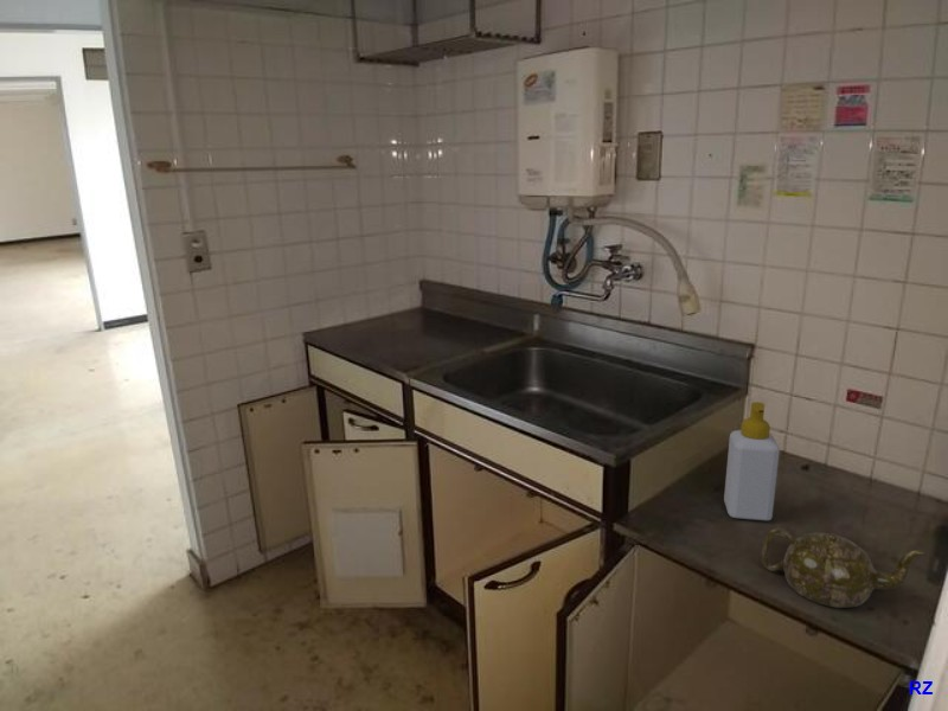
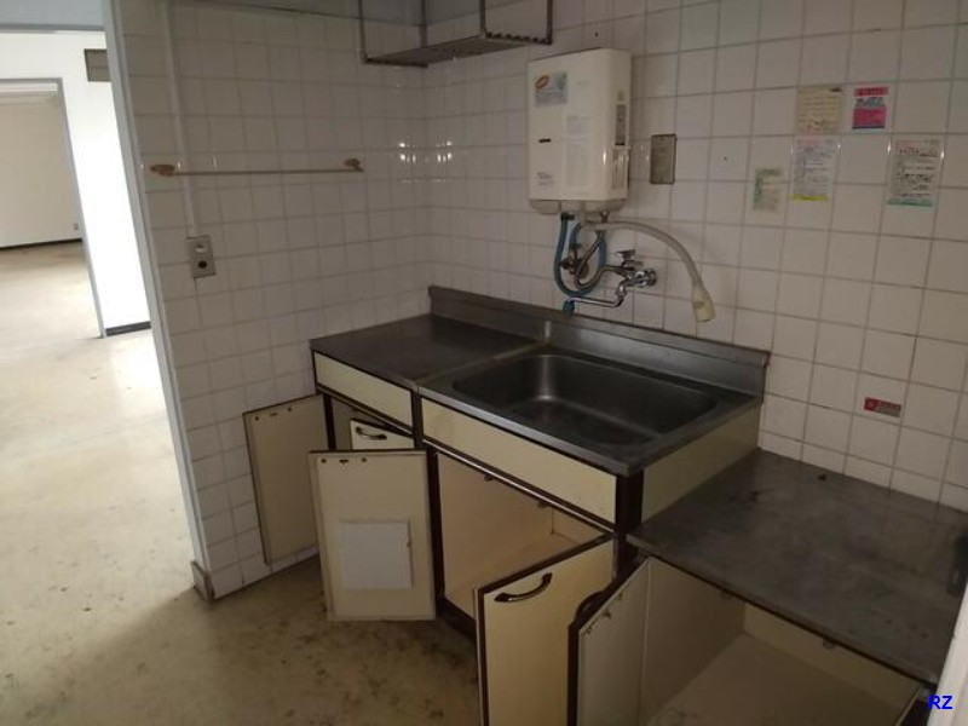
- soap bottle [723,401,781,521]
- teapot [761,527,925,609]
